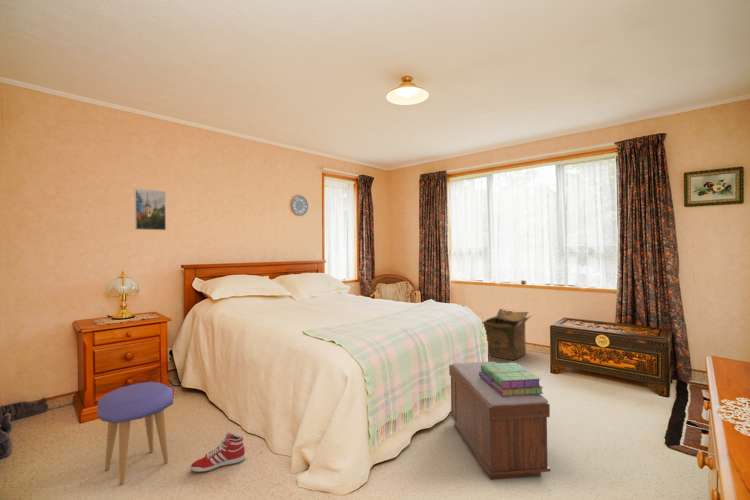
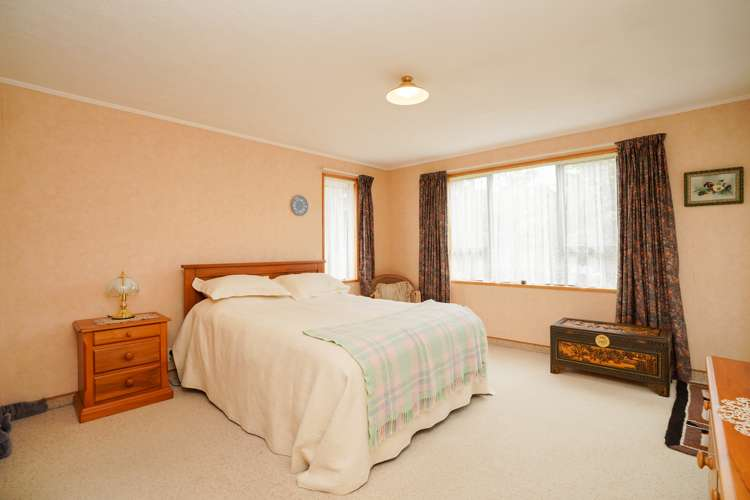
- bench [448,361,551,481]
- stack of books [479,362,545,396]
- sneaker [190,431,246,473]
- cardboard box [481,308,533,361]
- stool [96,381,174,485]
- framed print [133,187,167,231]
